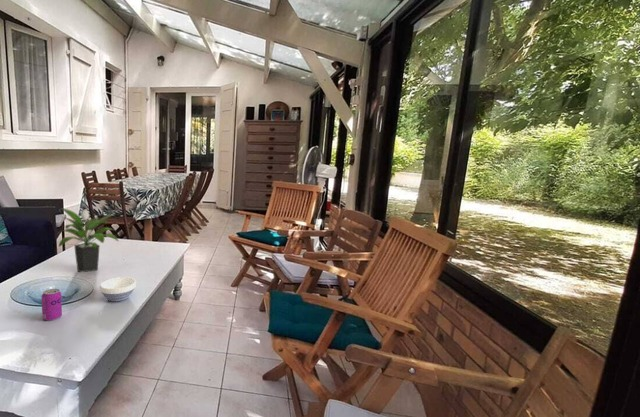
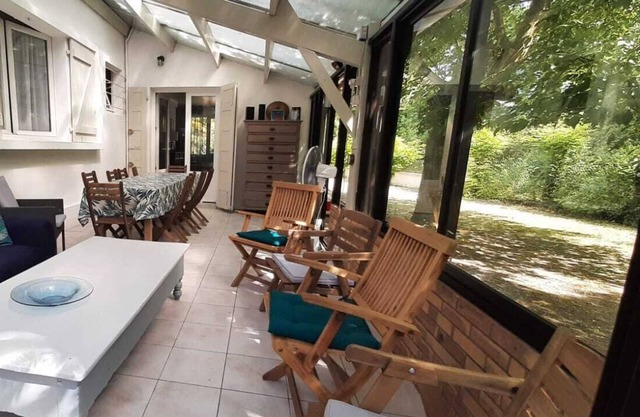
- potted plant [56,207,119,273]
- bowl [99,276,137,302]
- beverage can [40,288,63,322]
